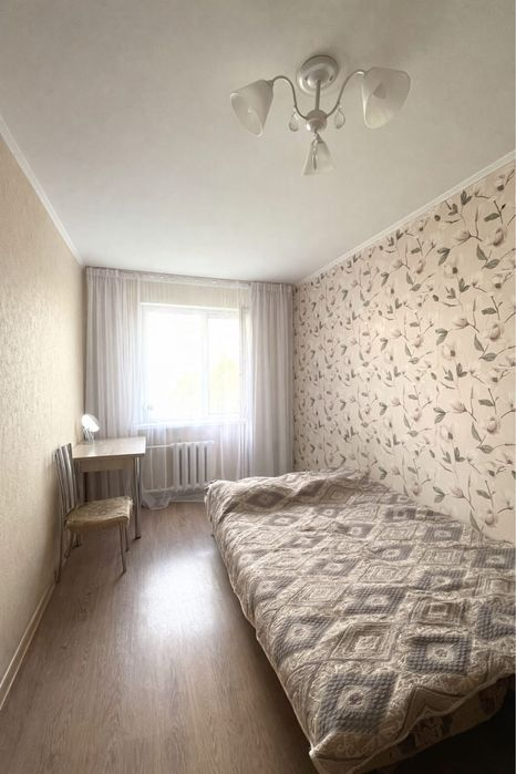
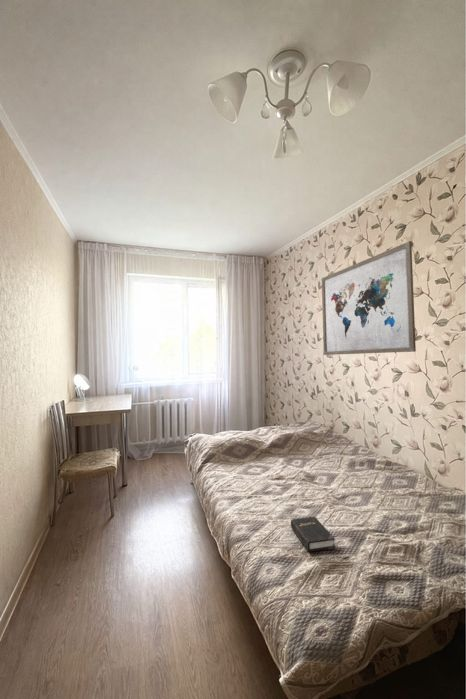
+ hardback book [290,515,336,553]
+ wall art [321,240,417,356]
